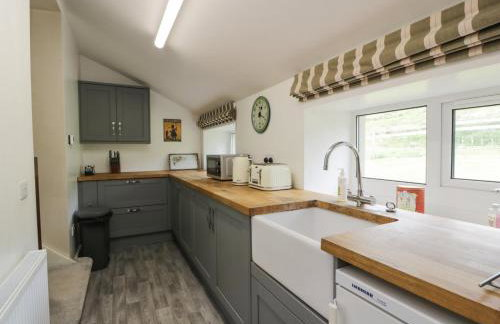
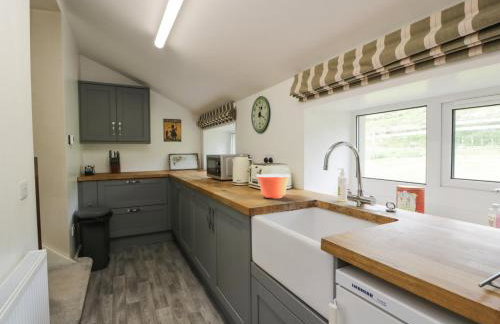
+ mixing bowl [255,173,292,199]
